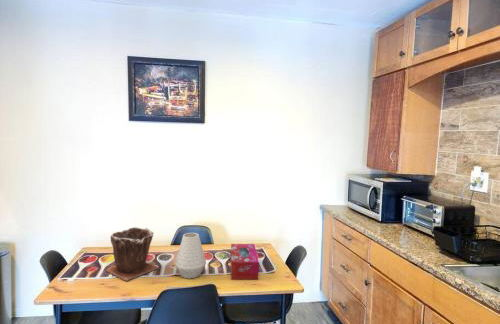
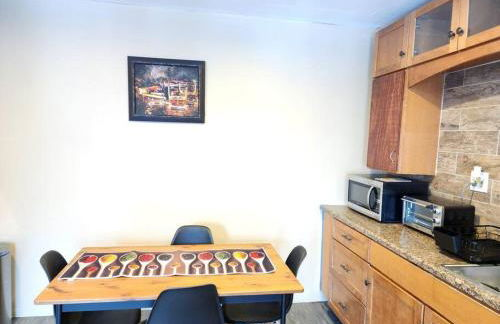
- plant pot [104,226,159,282]
- tissue box [230,243,260,281]
- vase [174,232,207,279]
